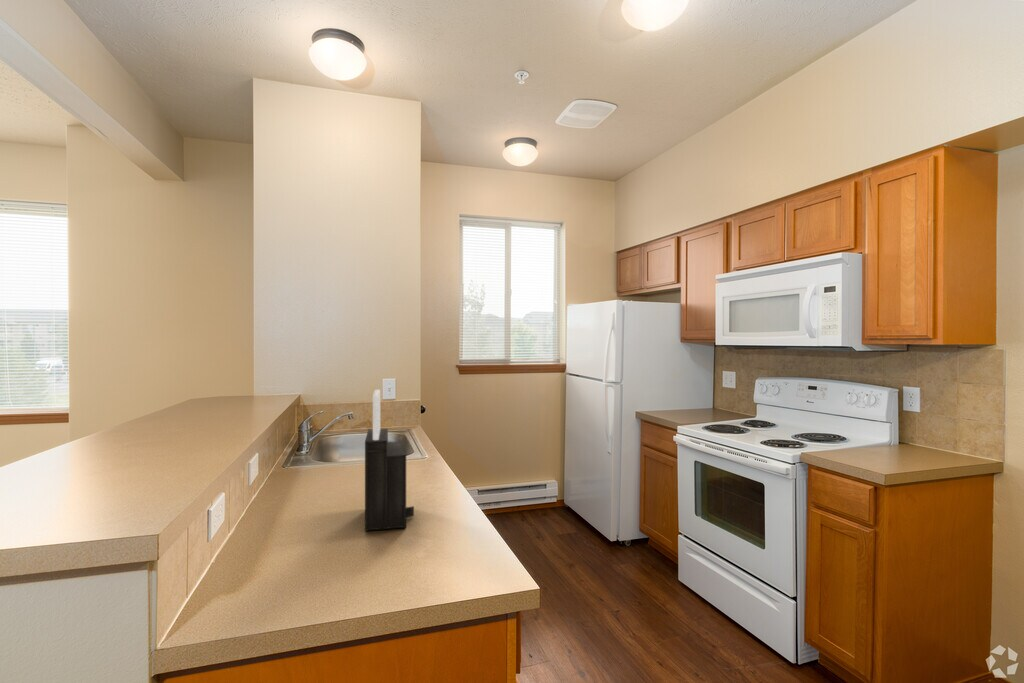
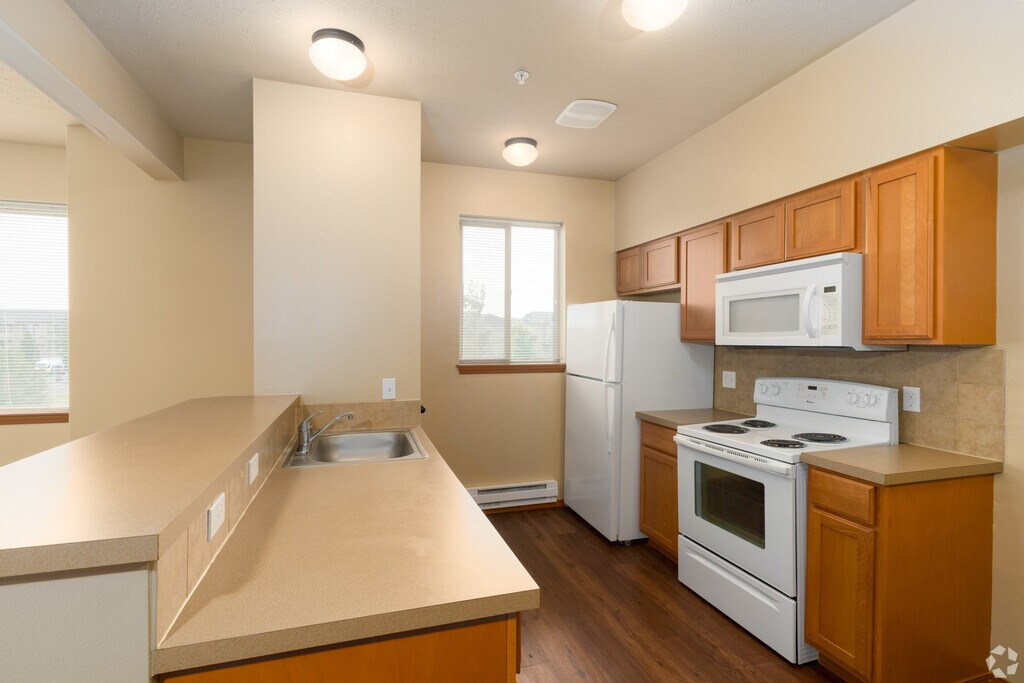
- knife block [364,389,415,532]
